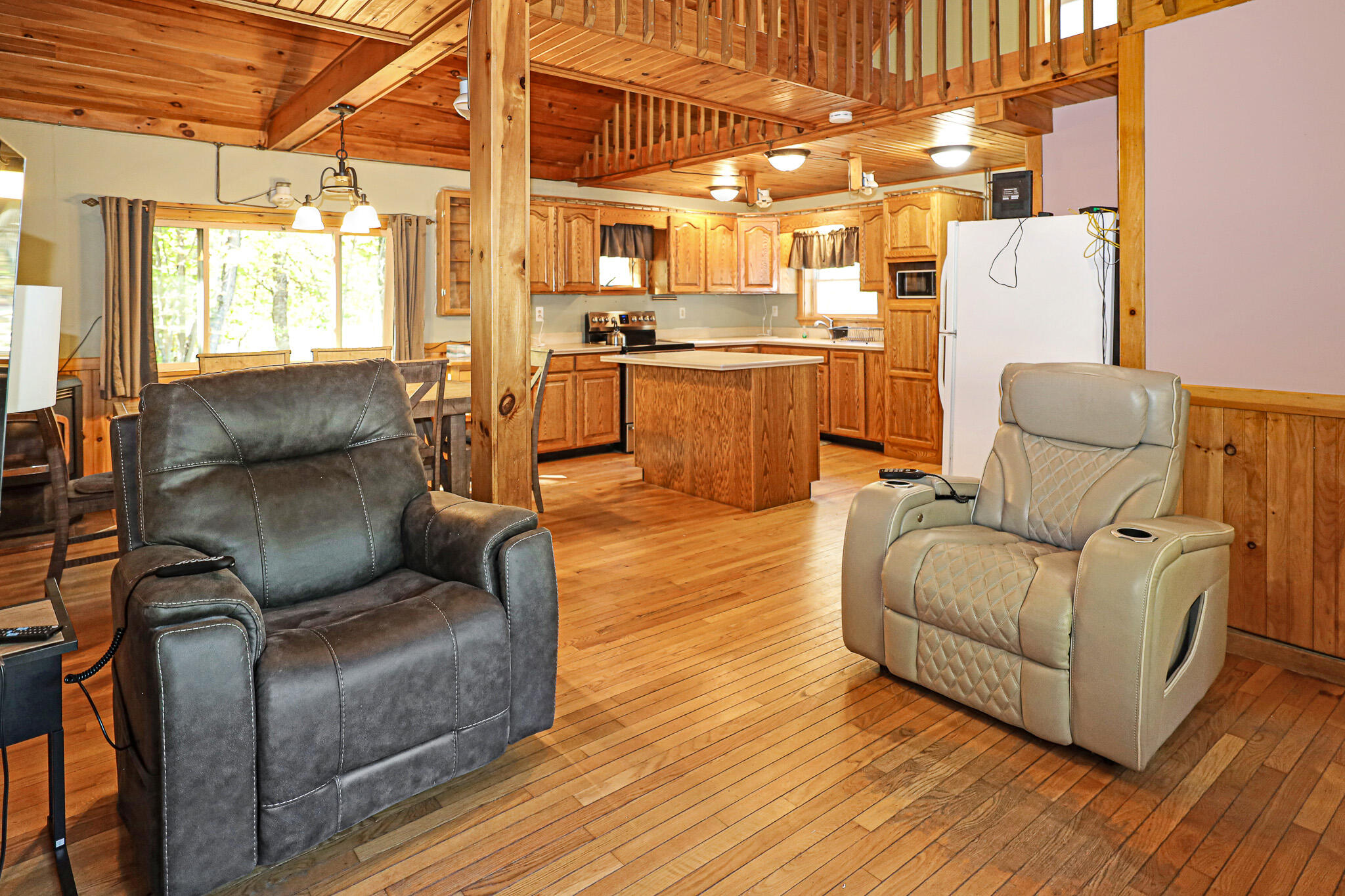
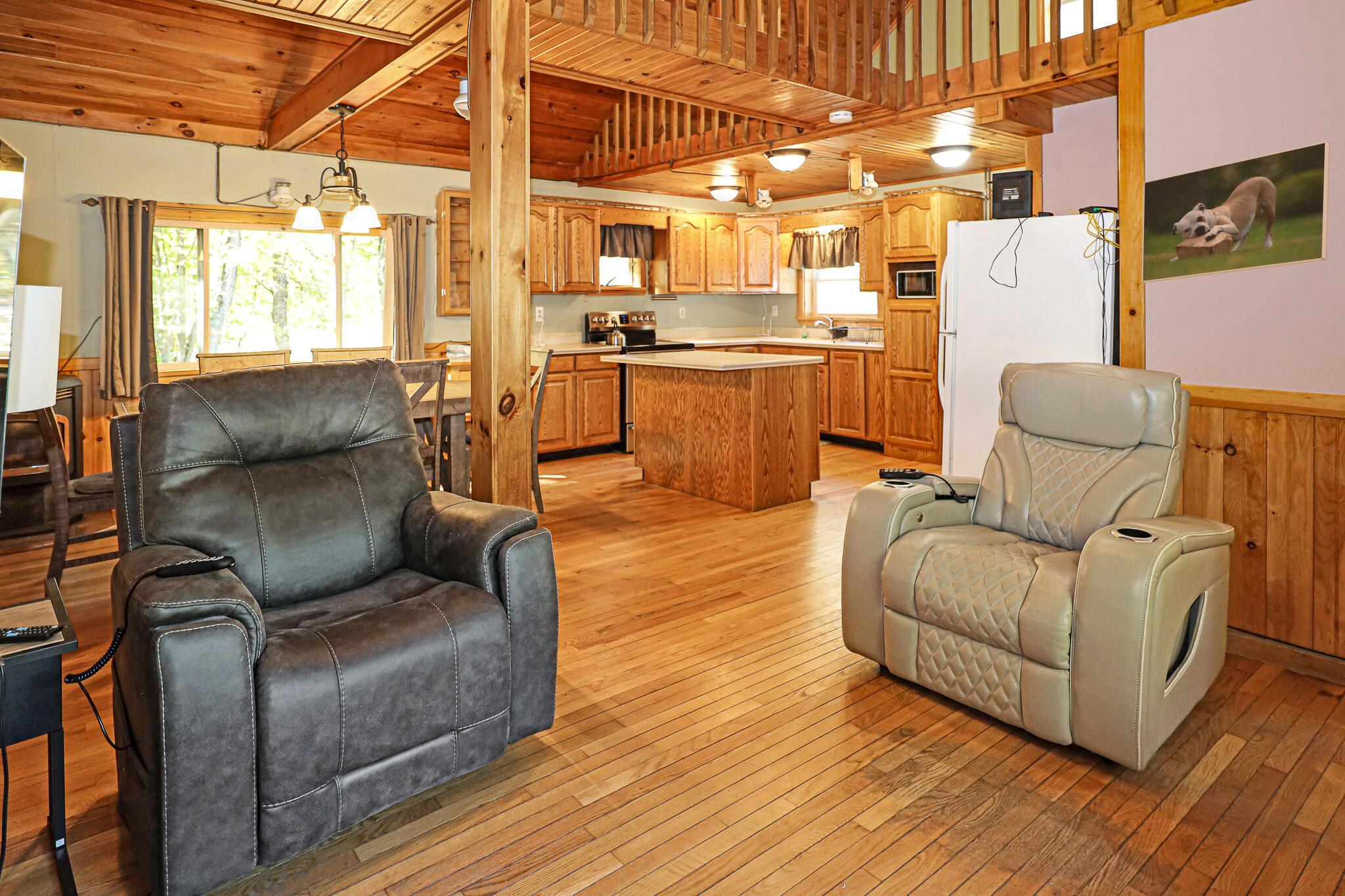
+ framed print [1141,140,1330,284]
